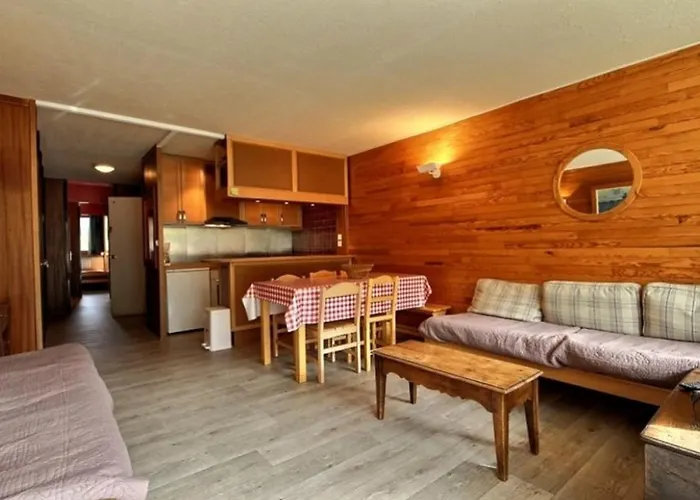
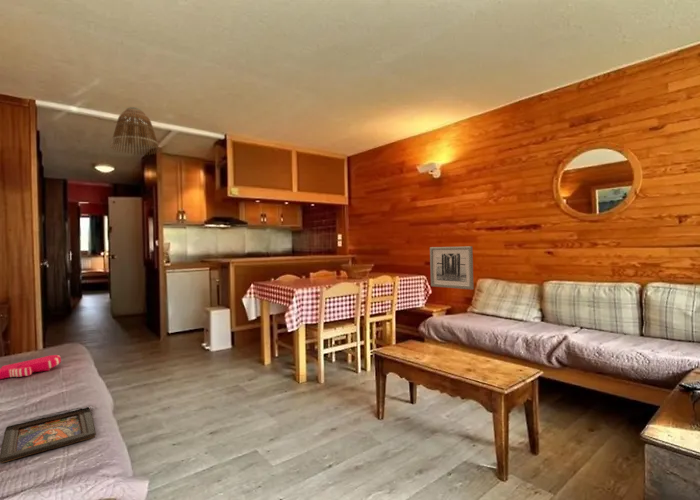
+ book [0,354,62,380]
+ tablet [0,407,97,464]
+ lamp shade [109,106,161,156]
+ wall art [429,245,475,290]
